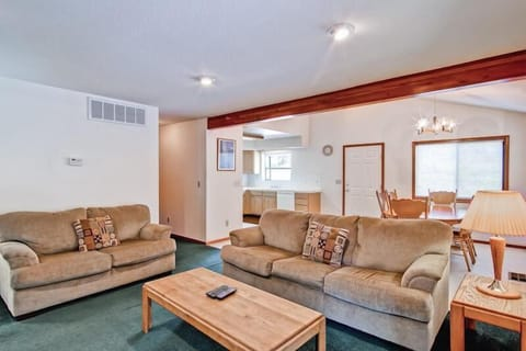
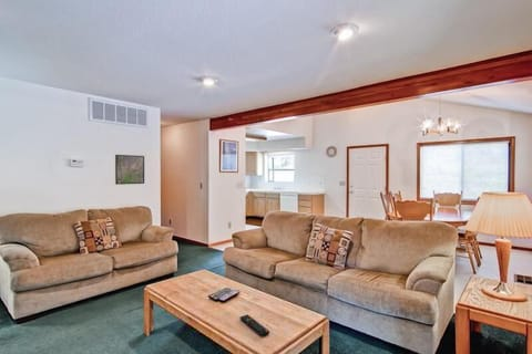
+ remote control [239,313,270,337]
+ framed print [114,154,145,186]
